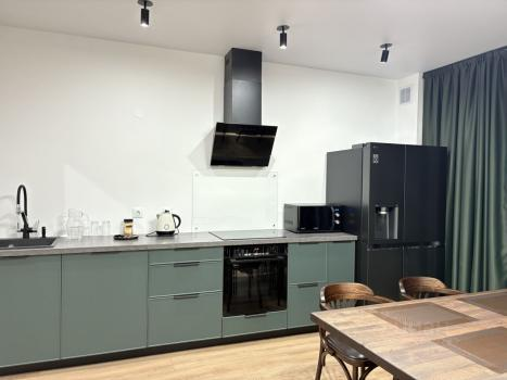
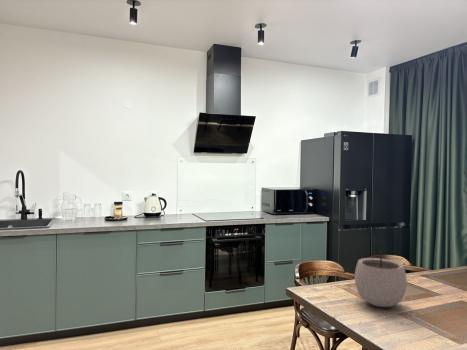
+ plant pot [354,246,408,308]
